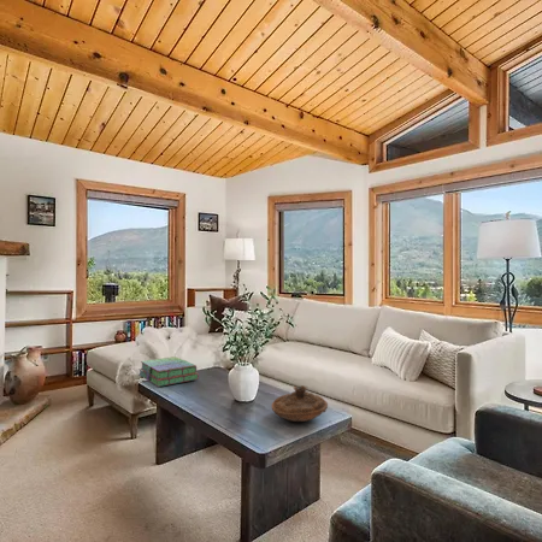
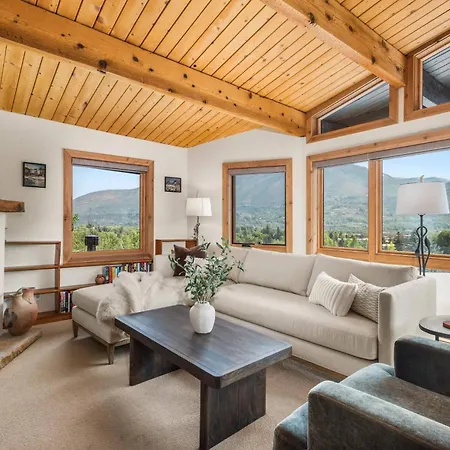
- decorative bowl [270,384,329,423]
- stack of books [137,355,200,388]
